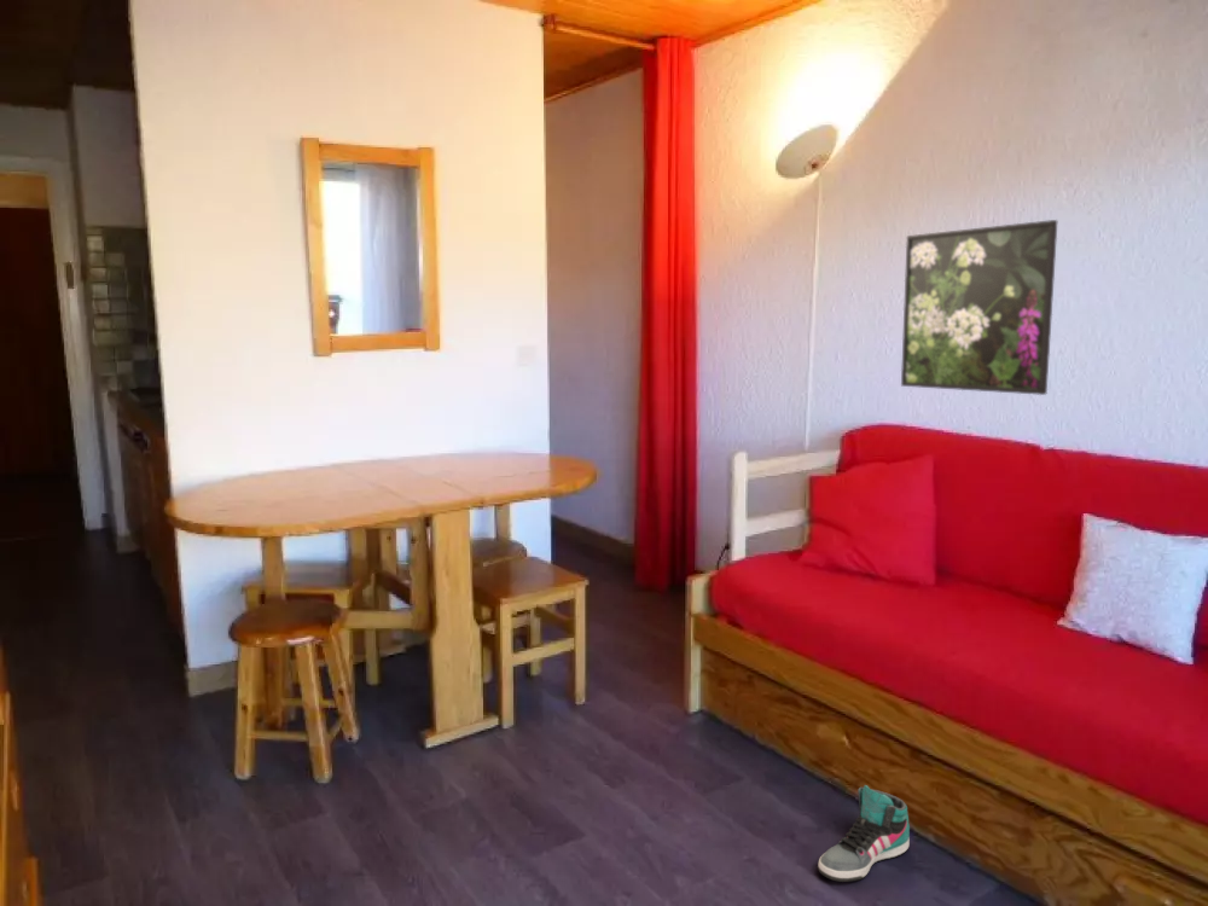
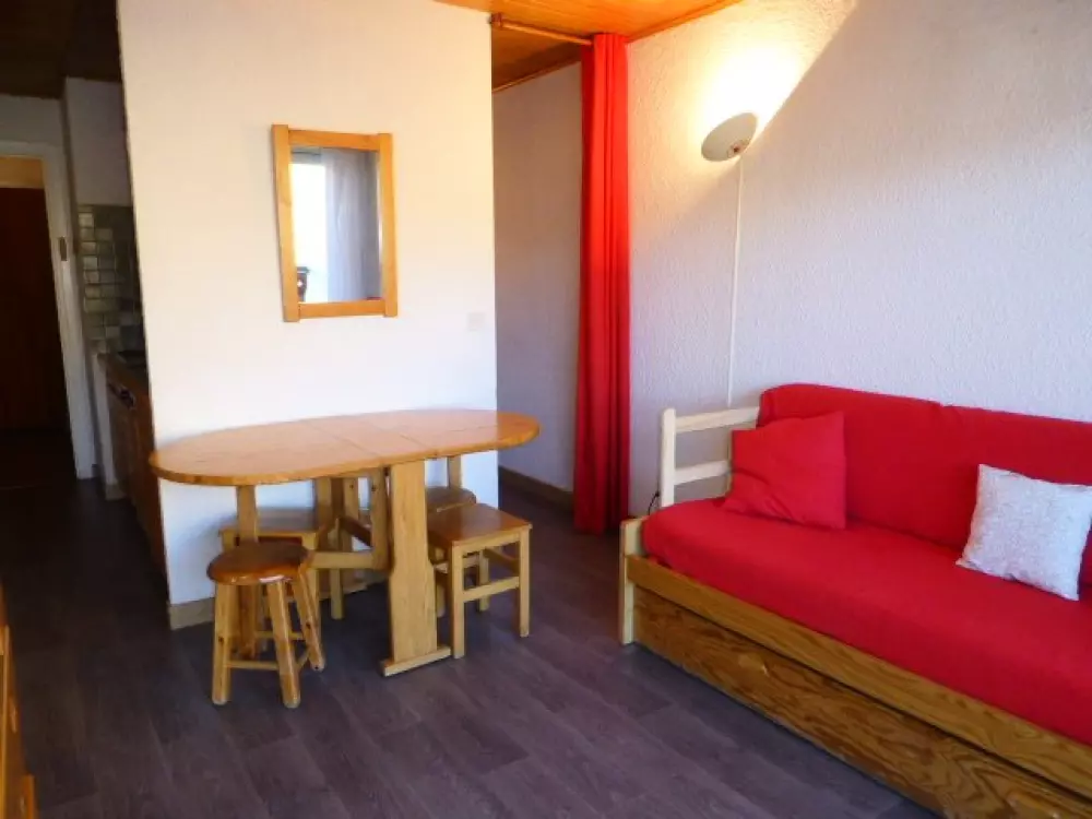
- sneaker [817,784,911,883]
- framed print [900,219,1058,396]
